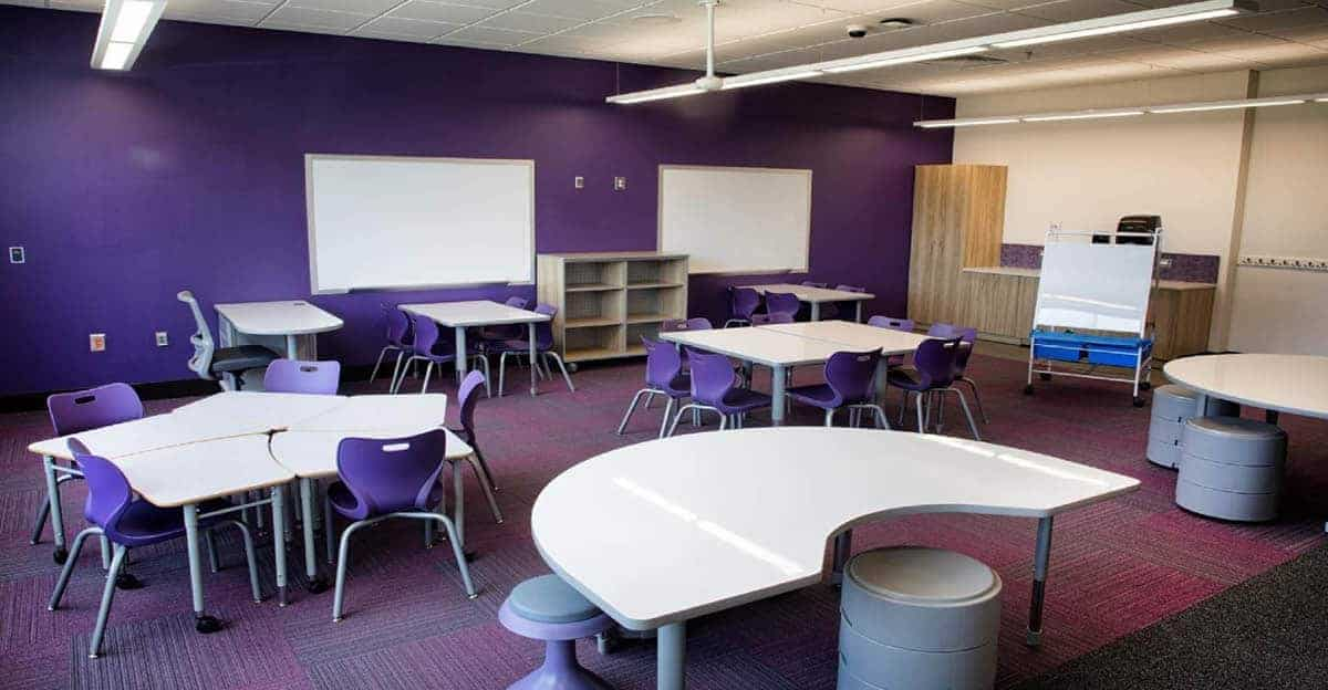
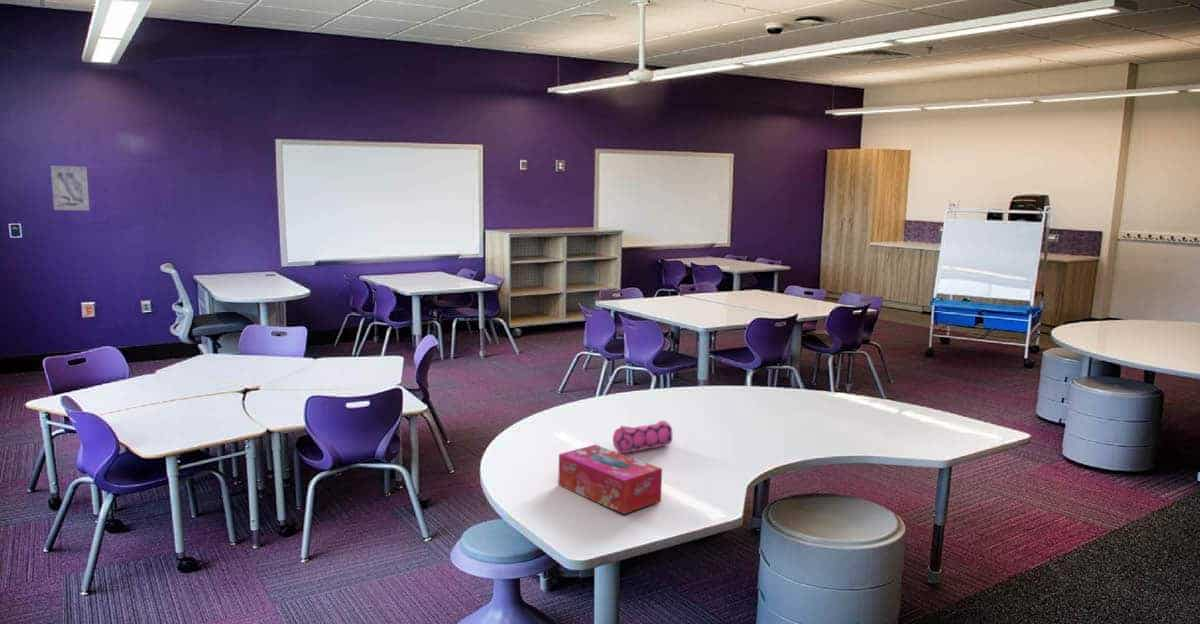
+ tissue box [557,444,663,515]
+ pencil case [612,420,673,454]
+ wall art [50,165,90,211]
